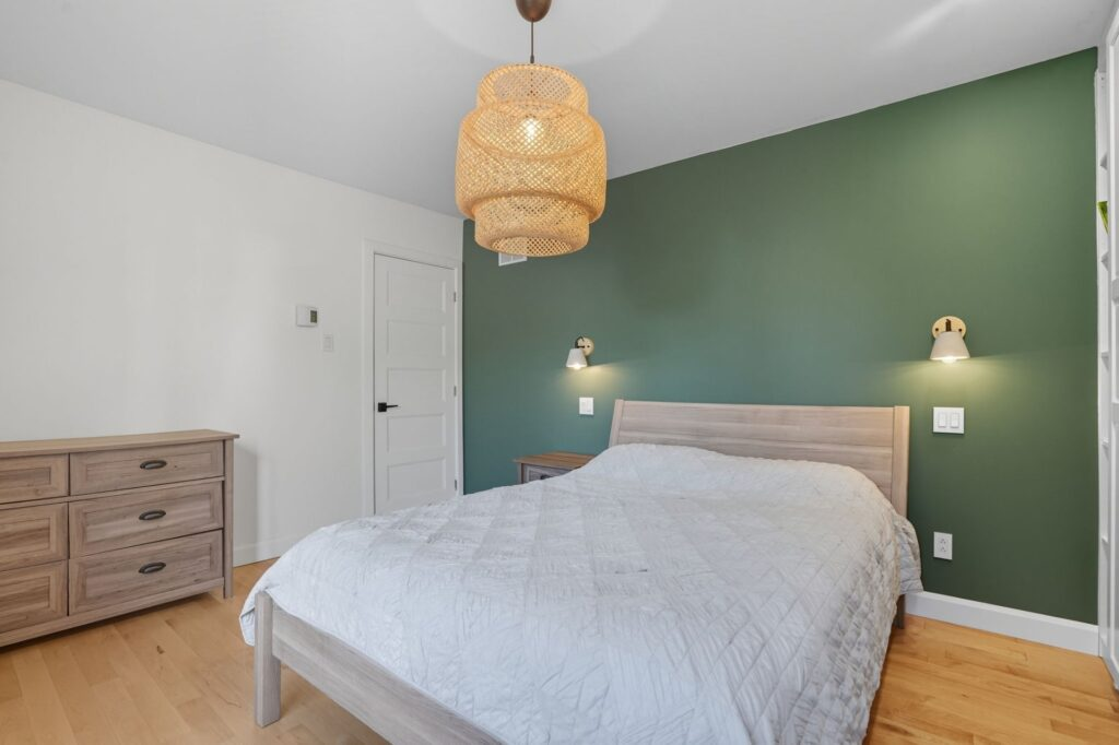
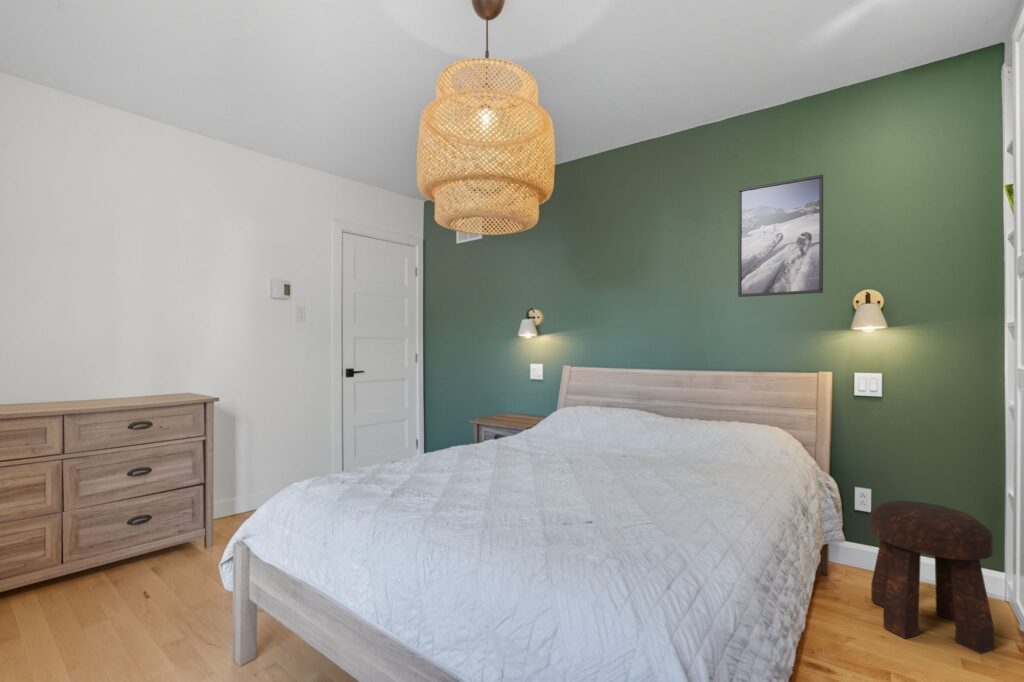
+ stool [869,500,995,655]
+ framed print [737,174,824,298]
